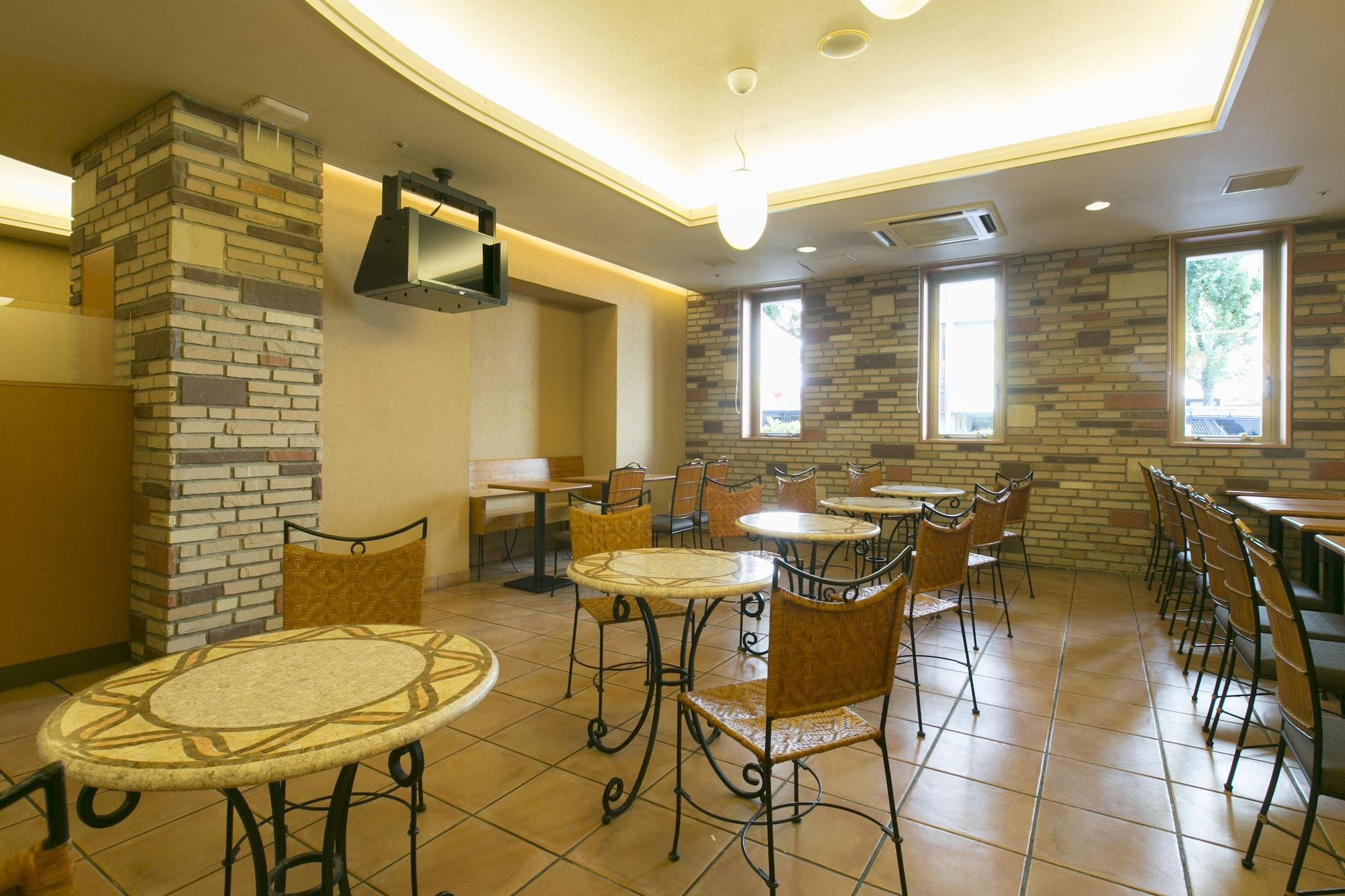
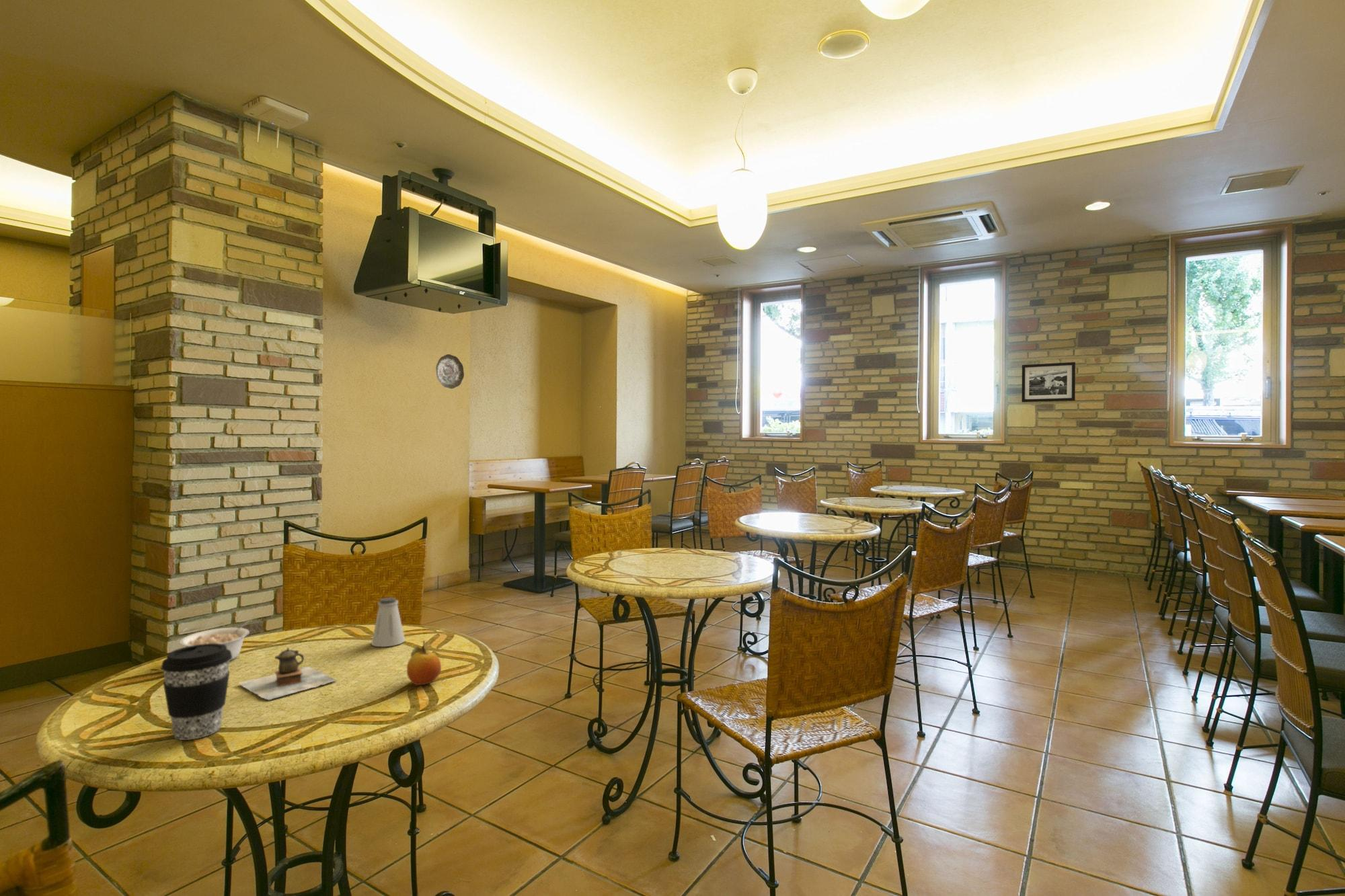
+ decorative plate [435,354,465,389]
+ picture frame [1021,362,1076,403]
+ coffee cup [160,643,232,741]
+ teapot [238,647,337,700]
+ fruit [406,640,442,686]
+ legume [179,619,253,661]
+ saltshaker [371,597,406,647]
